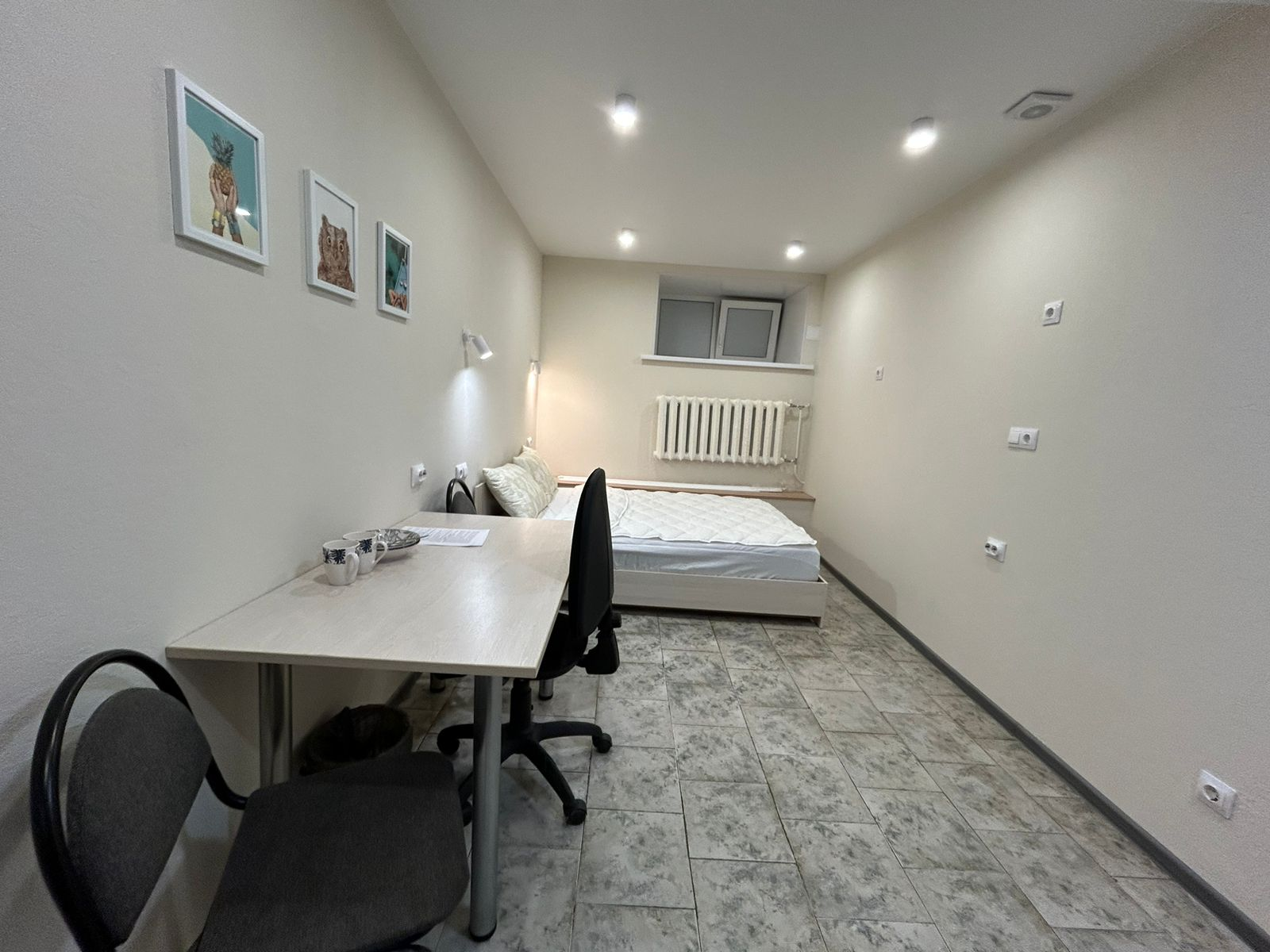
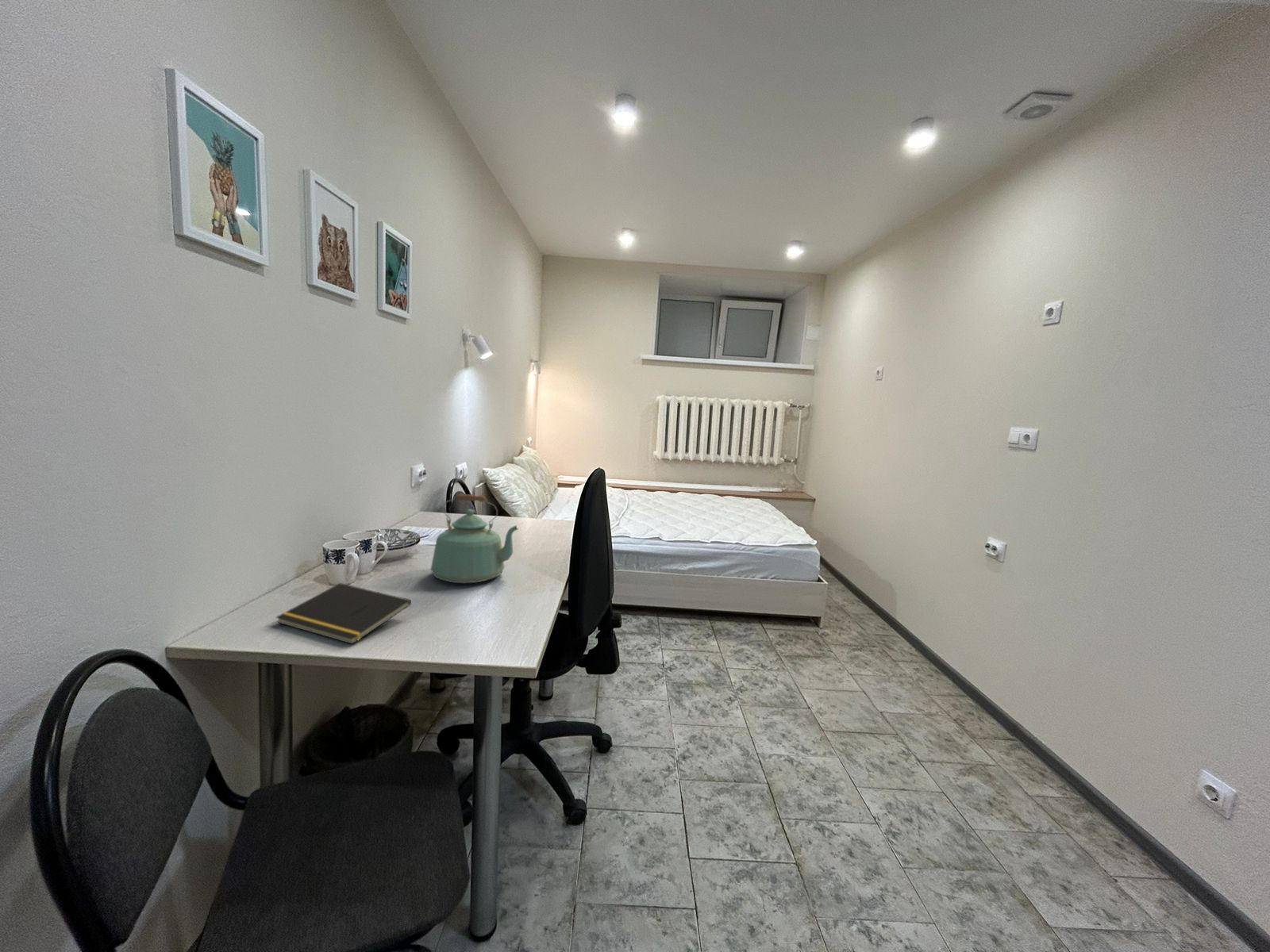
+ notepad [275,582,412,645]
+ kettle [430,493,519,584]
